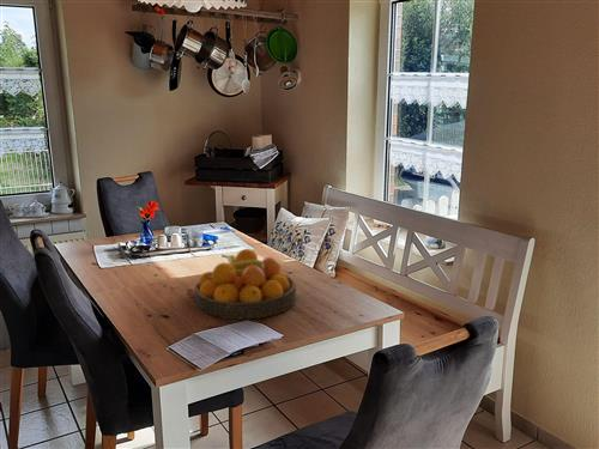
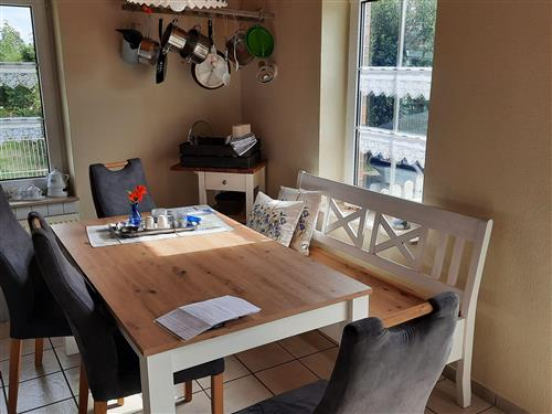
- fruit bowl [194,248,297,321]
